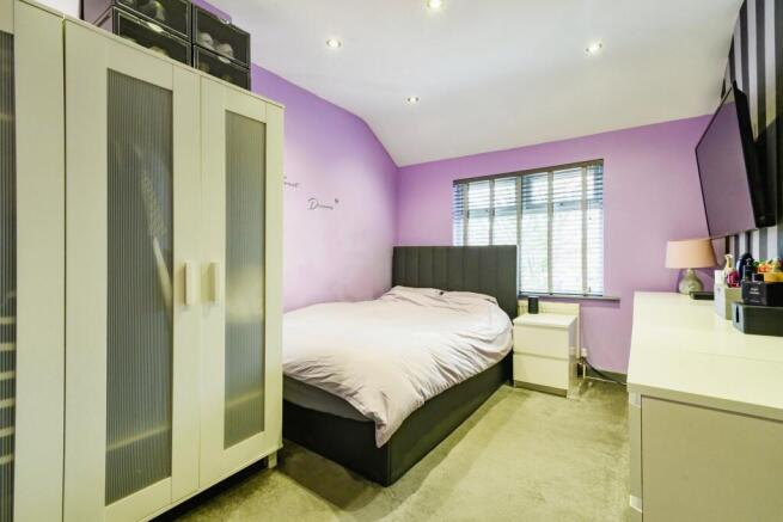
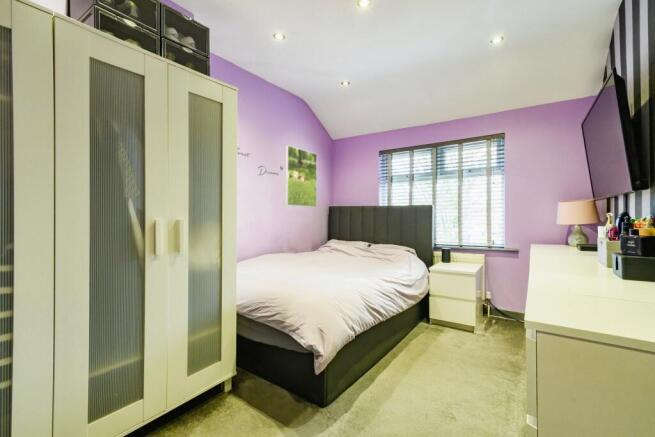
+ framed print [285,144,318,208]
